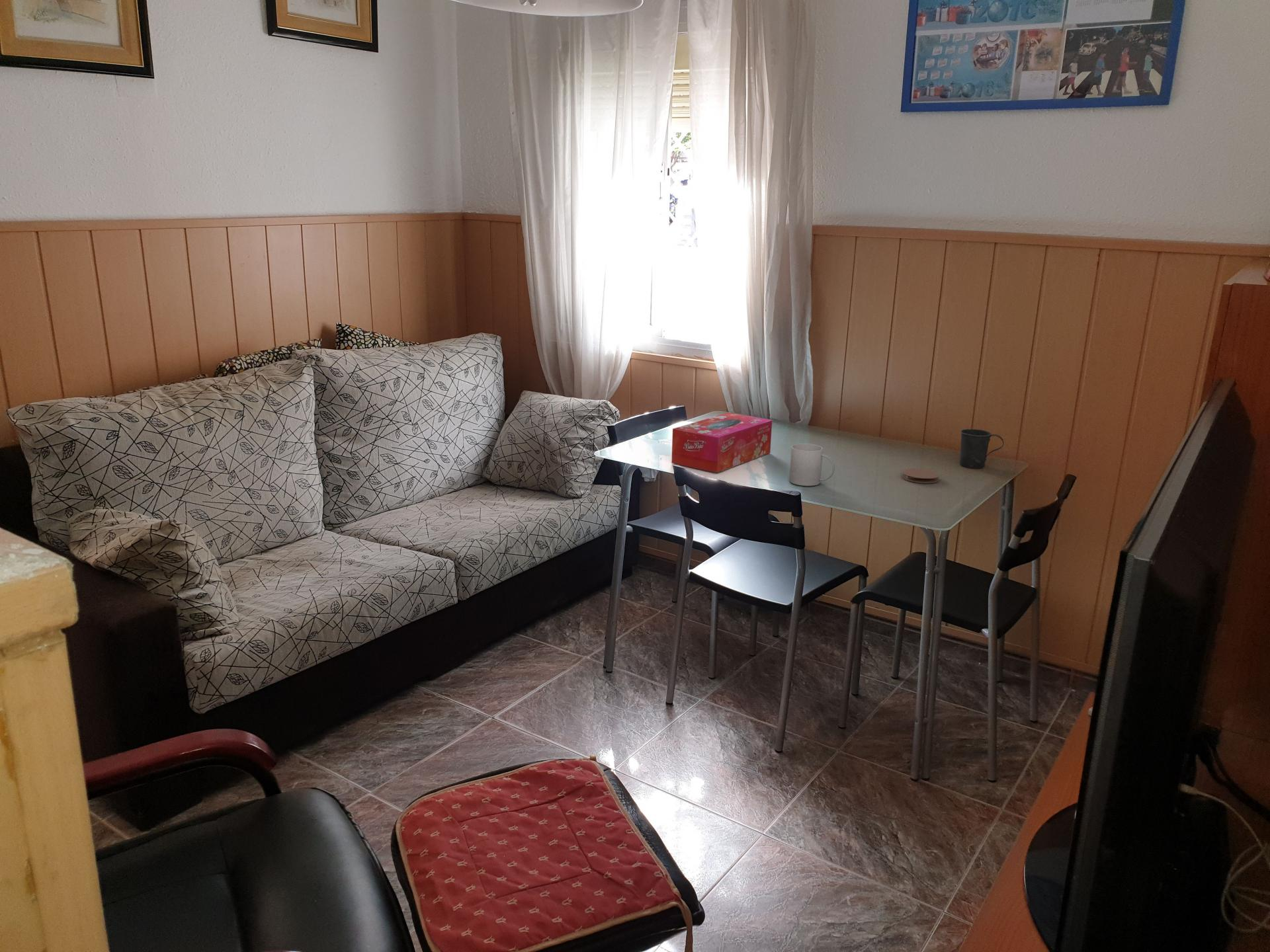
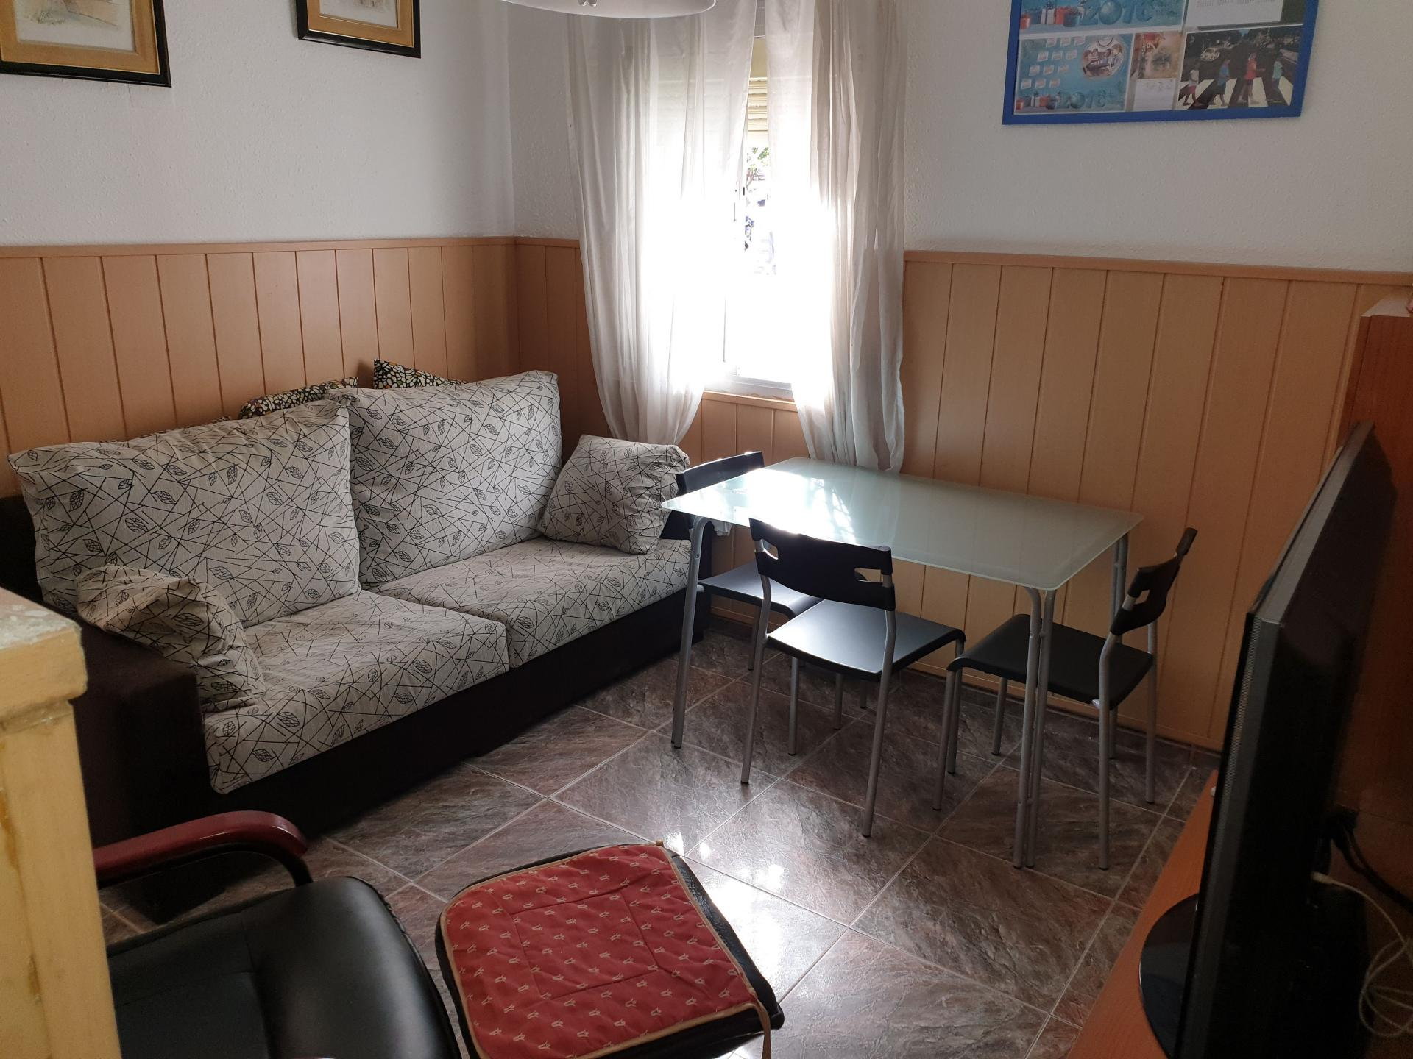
- mug [788,443,835,487]
- tissue box [671,412,773,473]
- mug [959,428,1005,469]
- coaster [901,468,941,484]
